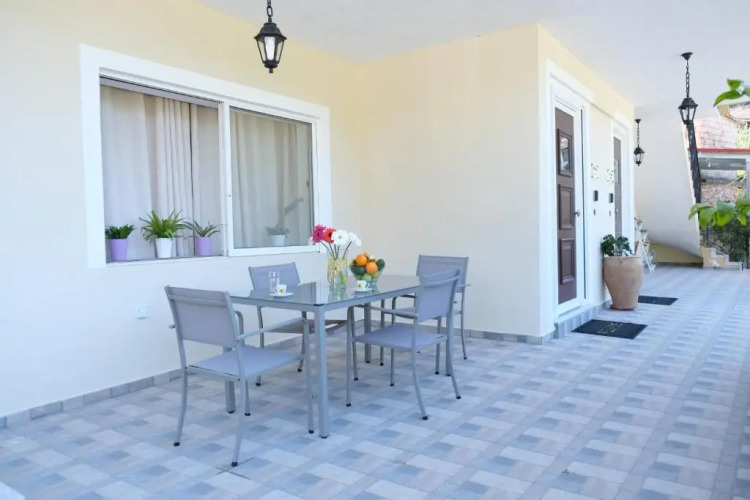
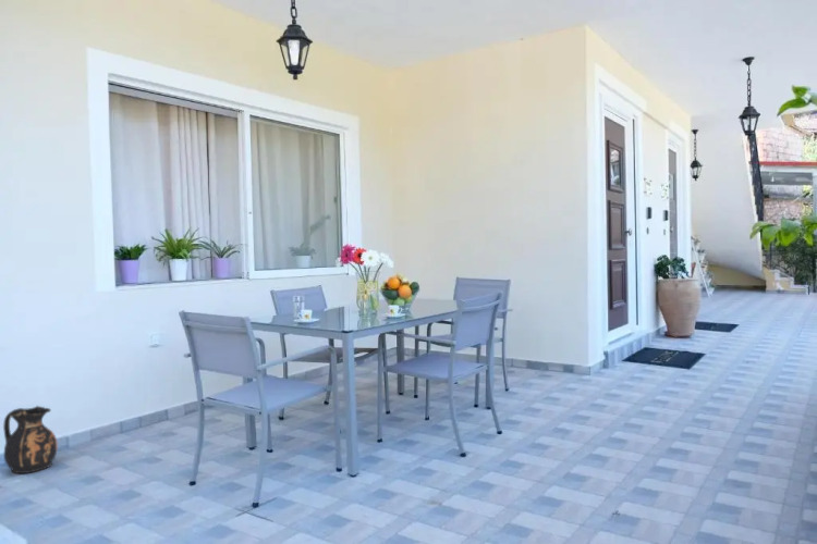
+ ceramic jug [2,405,59,474]
